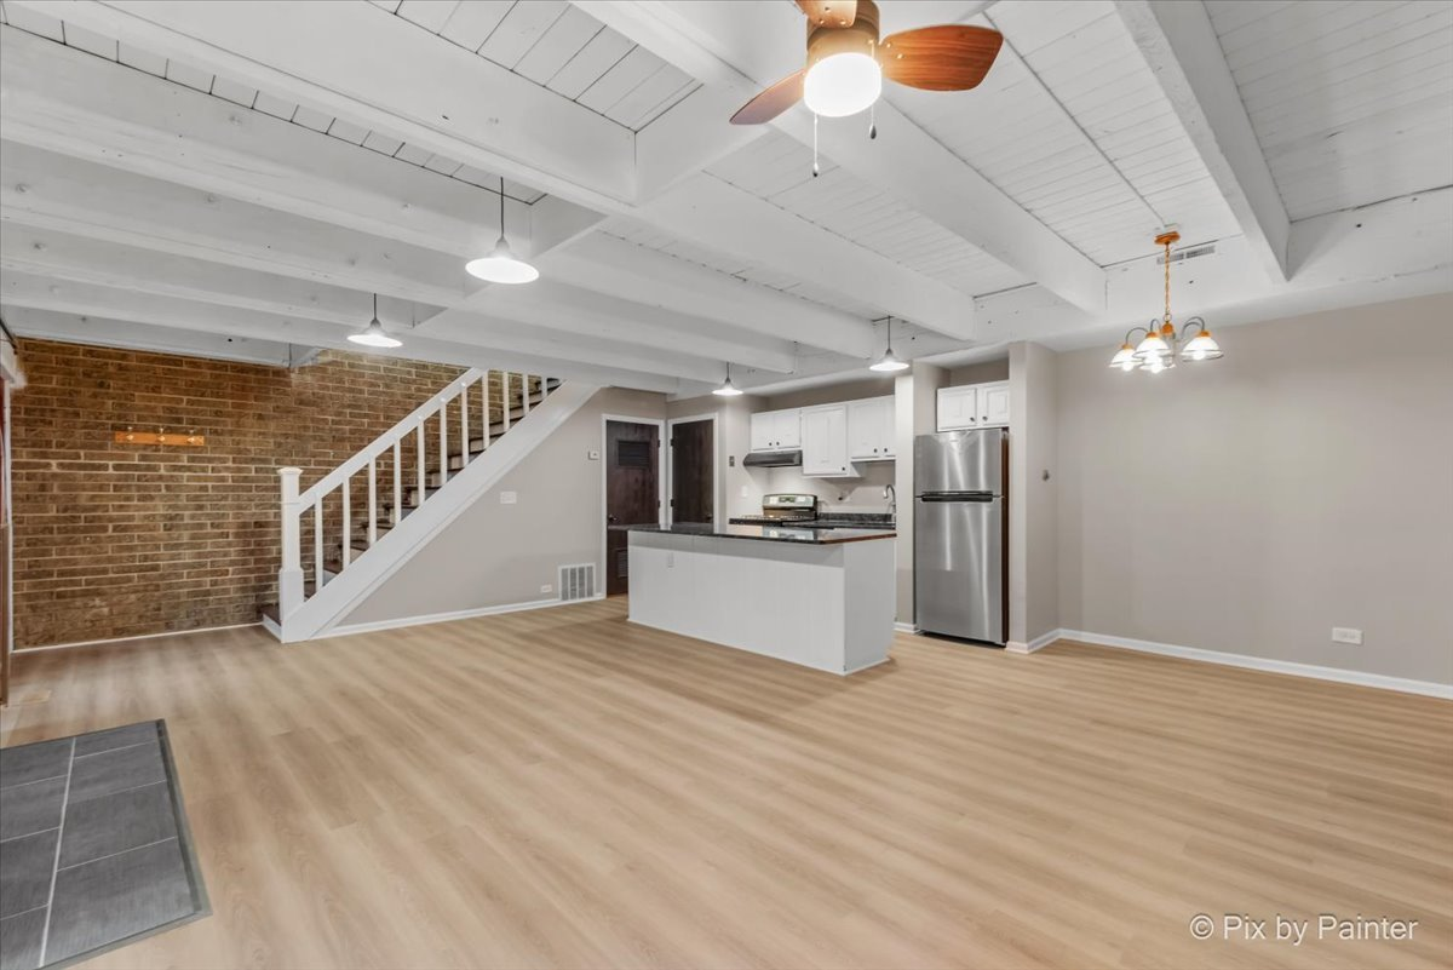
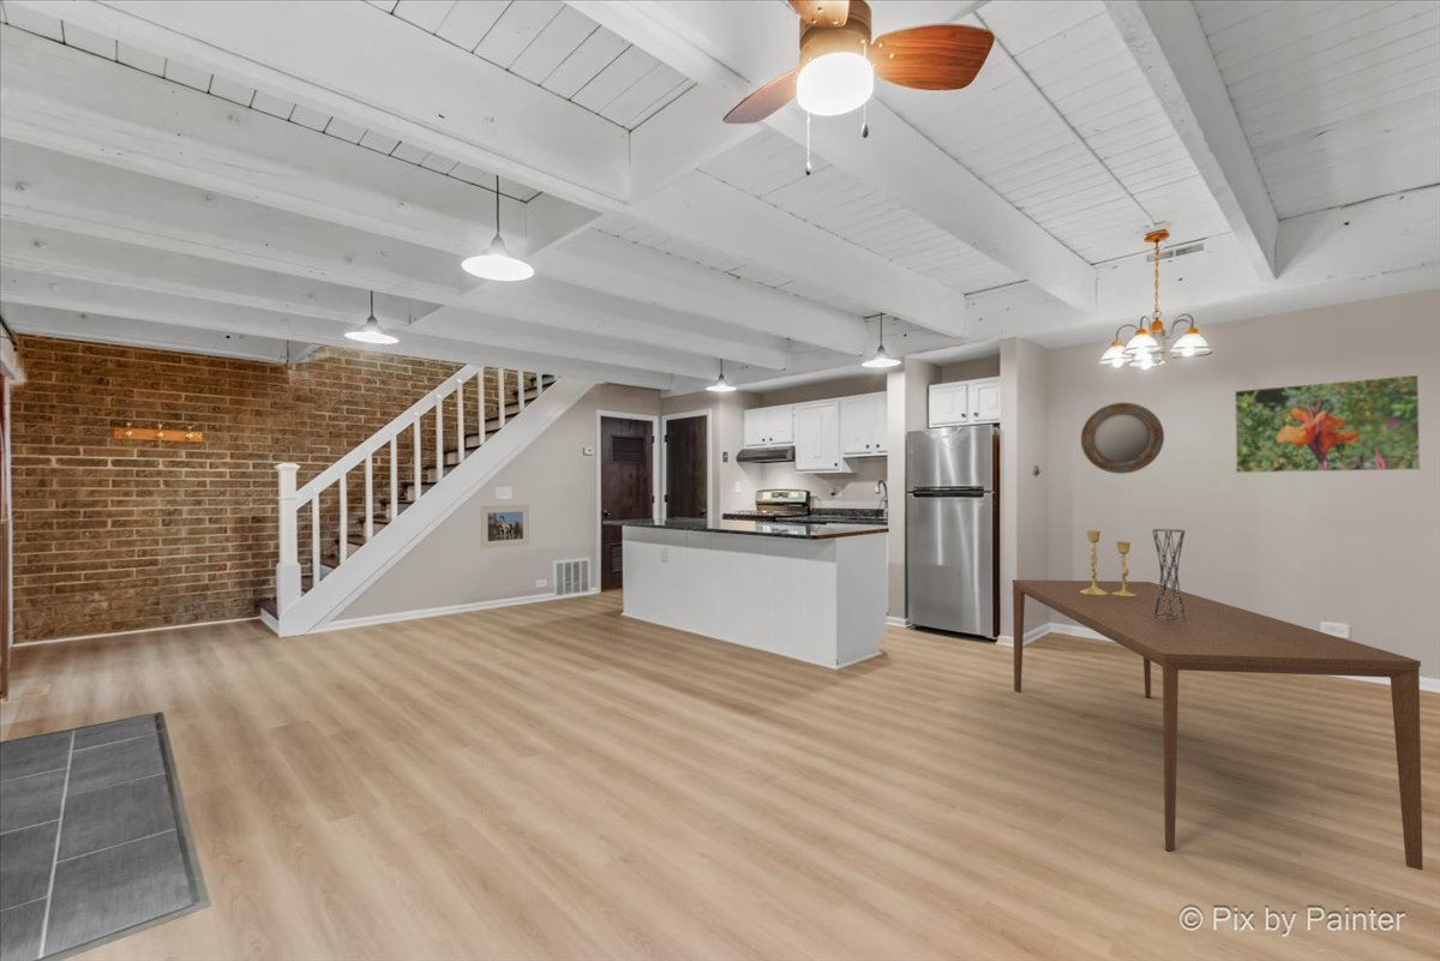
+ vase [1151,528,1187,620]
+ candlestick [1080,529,1136,596]
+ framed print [1234,373,1422,474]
+ dining table [1012,578,1424,871]
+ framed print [479,504,530,549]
+ home mirror [1080,402,1165,475]
